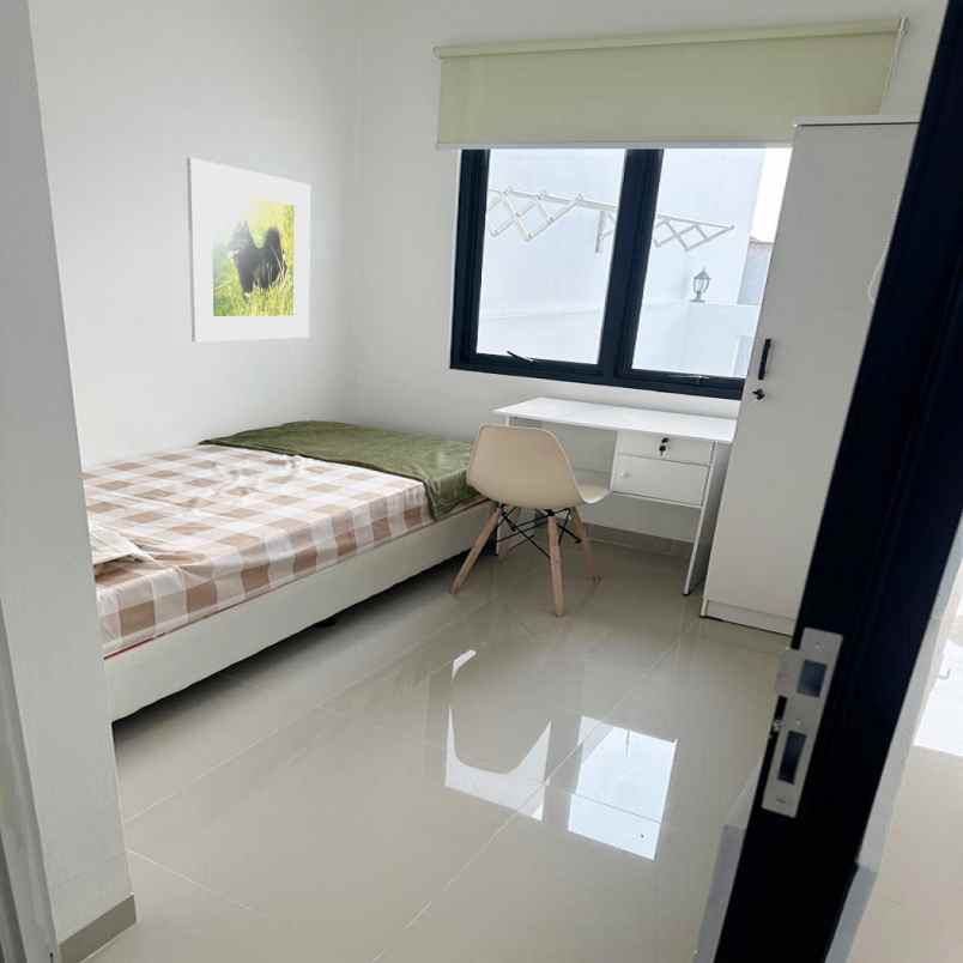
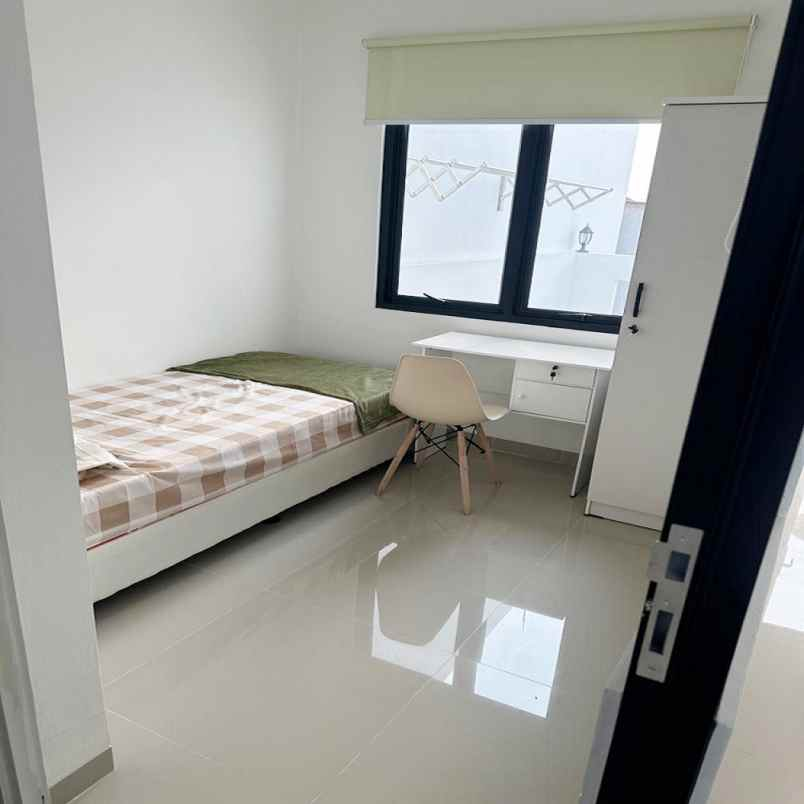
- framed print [186,157,311,344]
